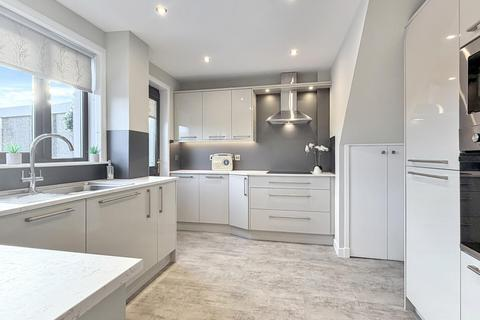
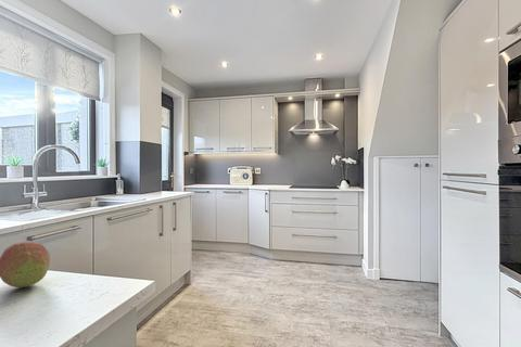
+ fruit [0,241,51,288]
